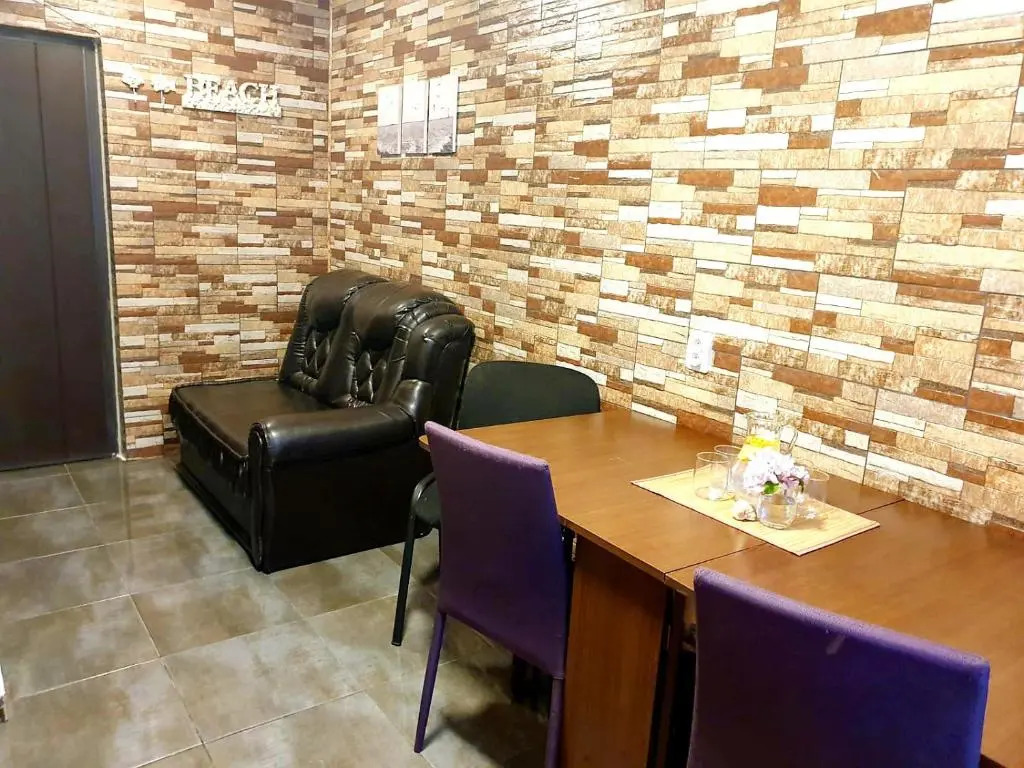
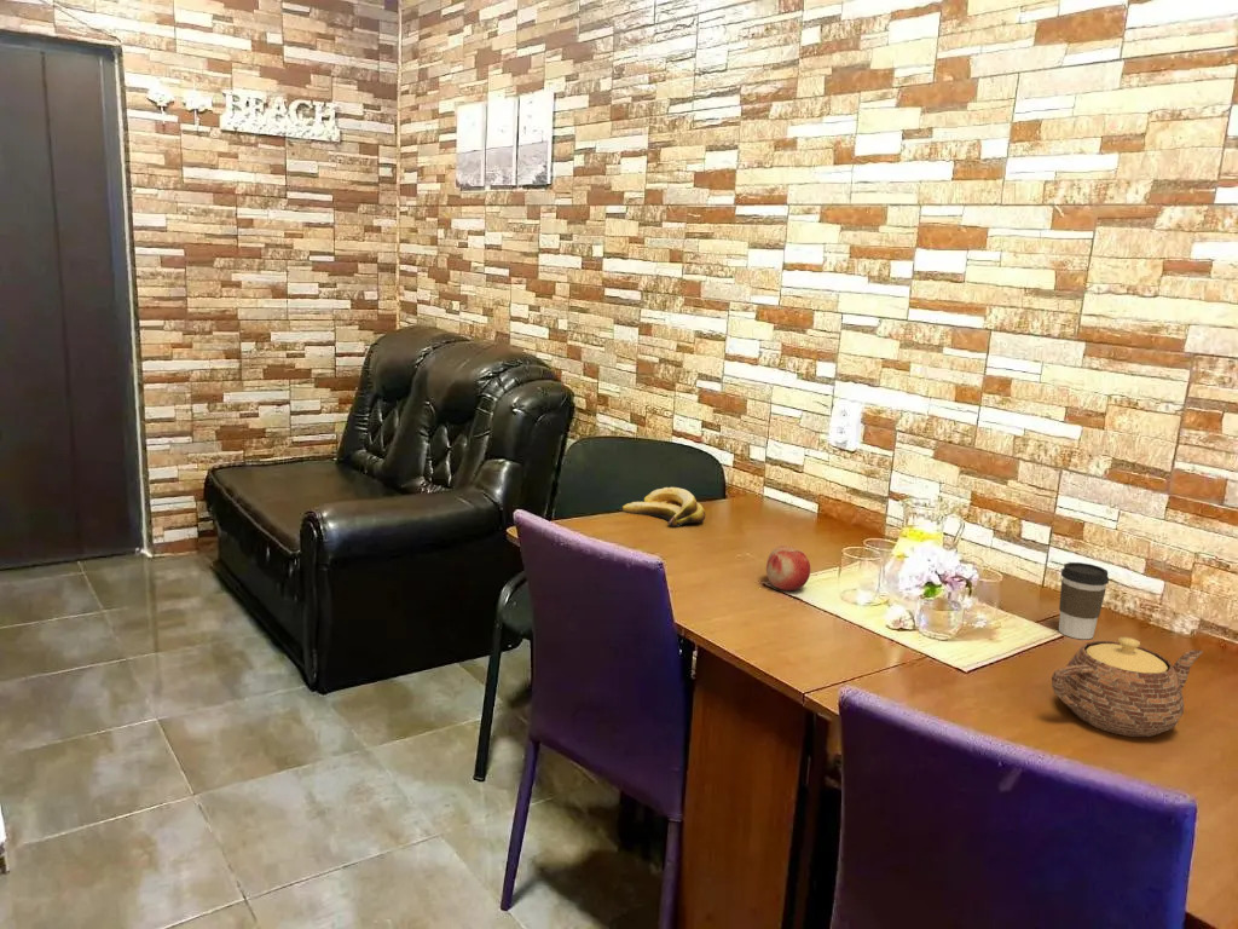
+ fruit [765,544,811,592]
+ coffee cup [1058,561,1110,640]
+ banana [621,486,706,529]
+ teapot [1051,636,1204,738]
